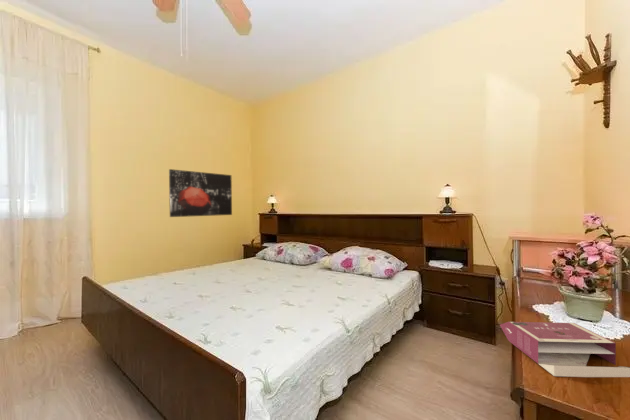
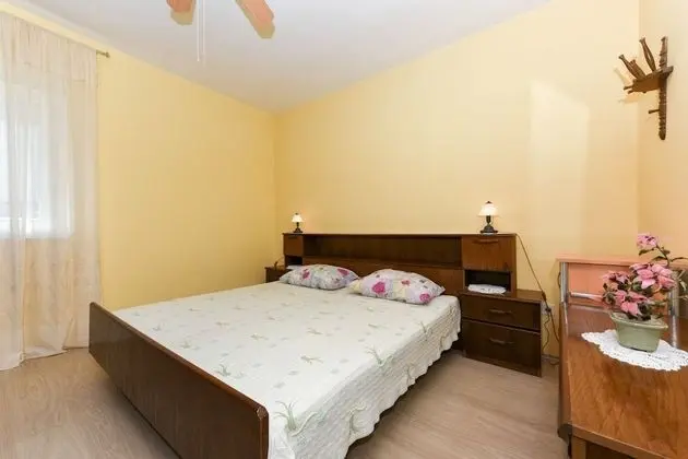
- wall art [168,168,233,218]
- book [499,321,630,378]
